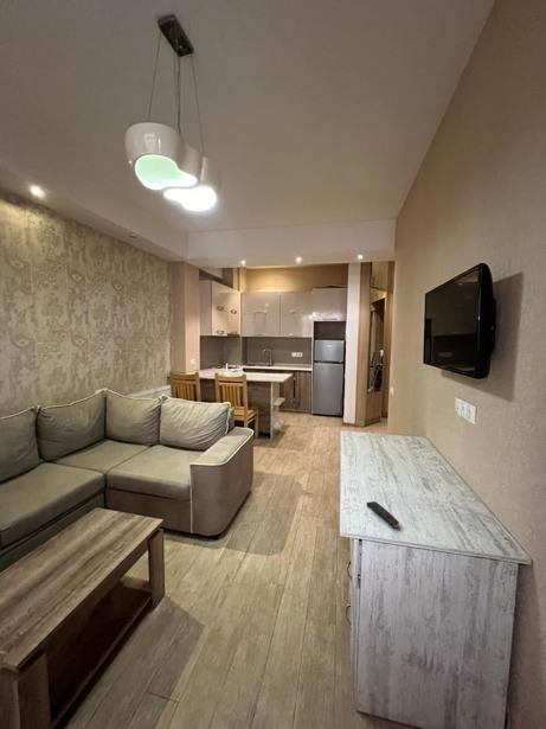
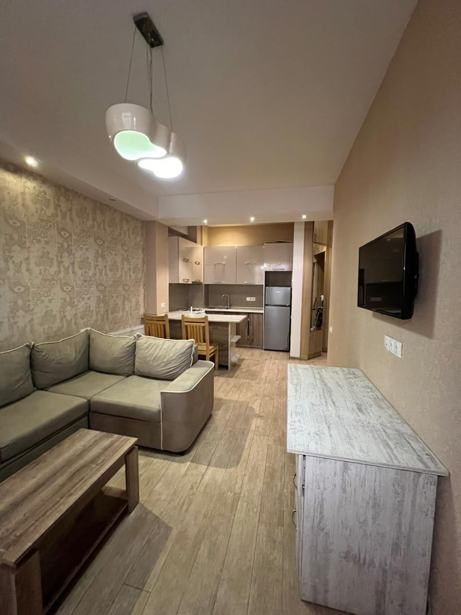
- remote control [366,500,400,529]
